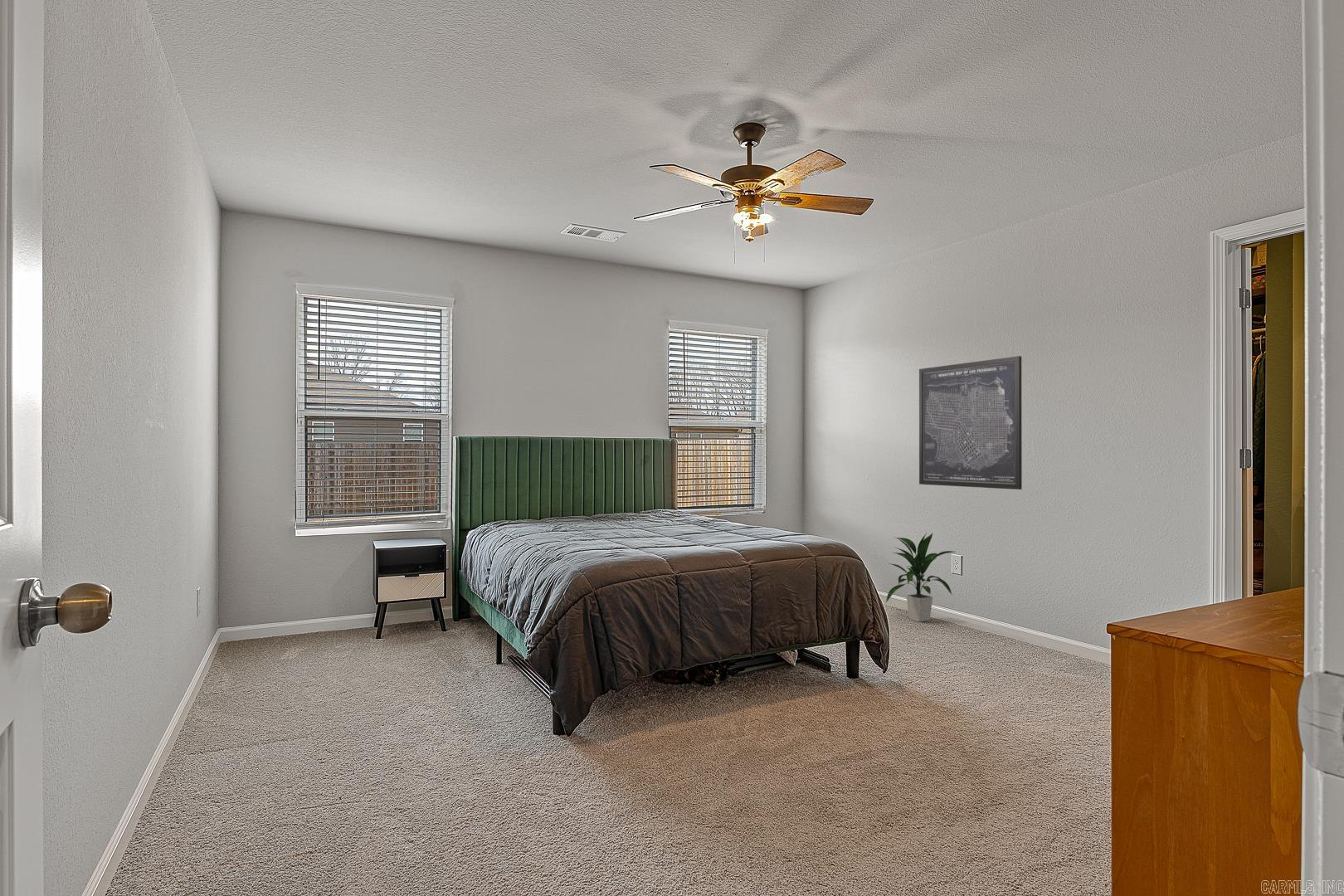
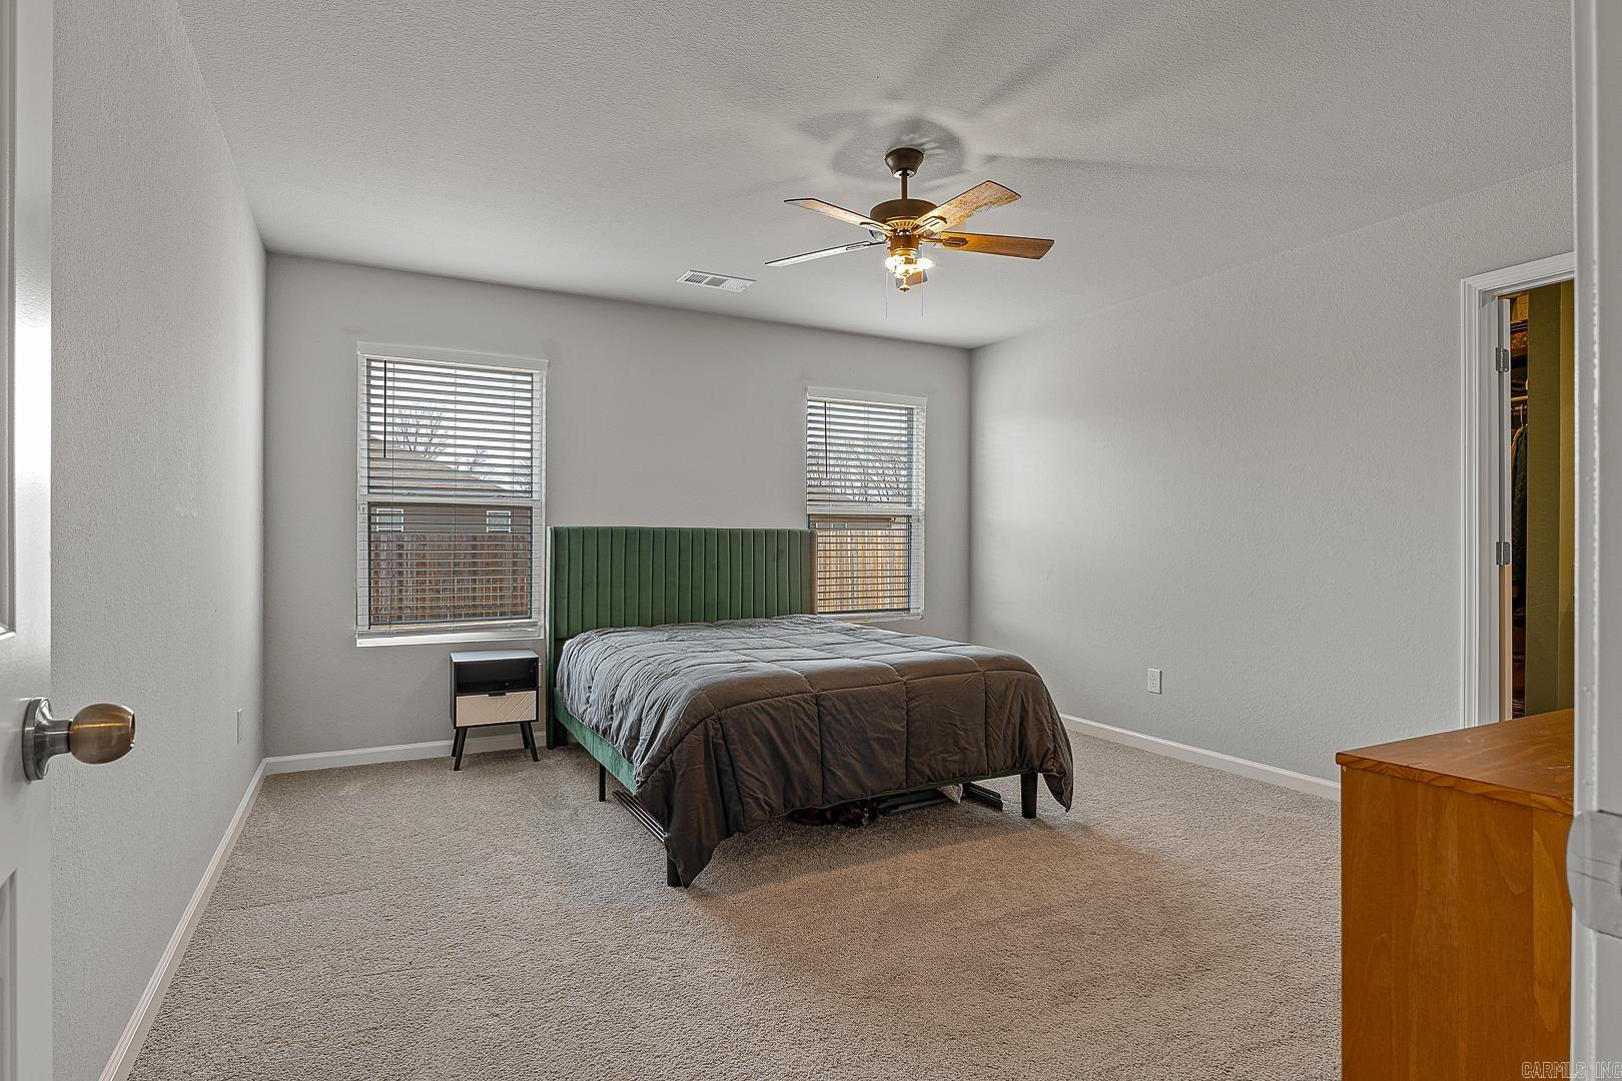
- wall art [918,355,1023,490]
- indoor plant [885,532,956,623]
